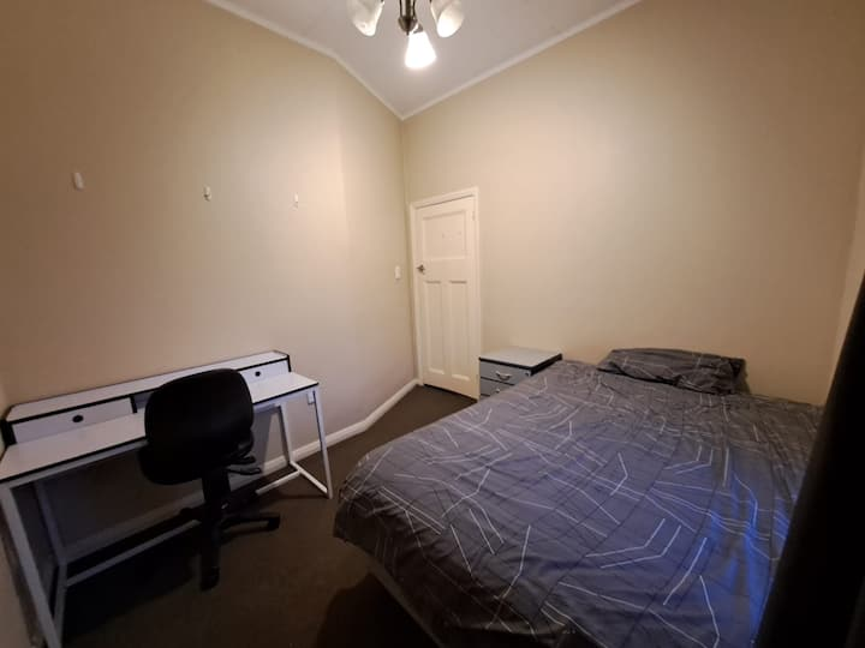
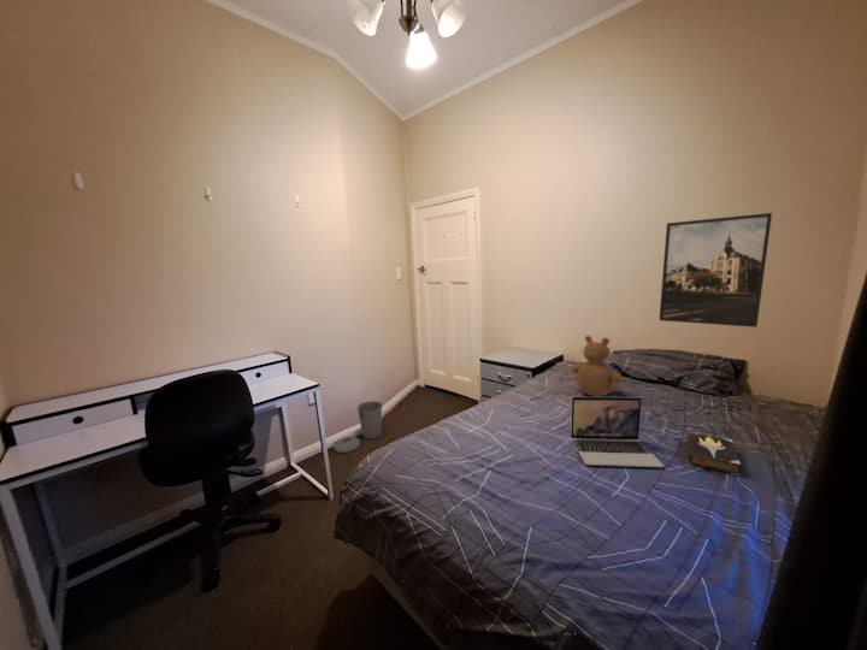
+ hardback book [686,432,742,477]
+ trash can [332,400,383,454]
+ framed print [657,212,773,329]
+ teddy bear [568,335,624,397]
+ laptop [570,396,665,468]
